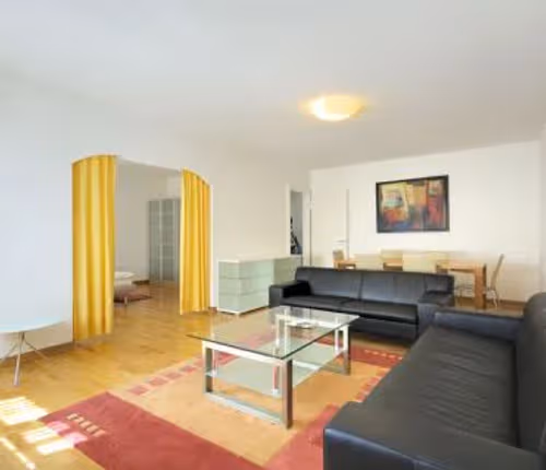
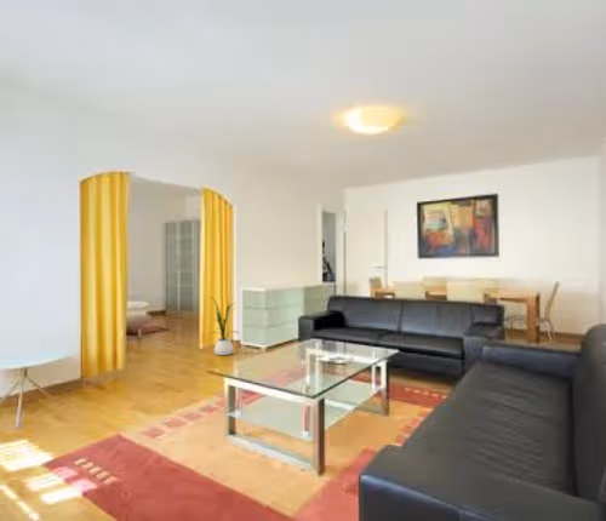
+ house plant [206,294,240,356]
